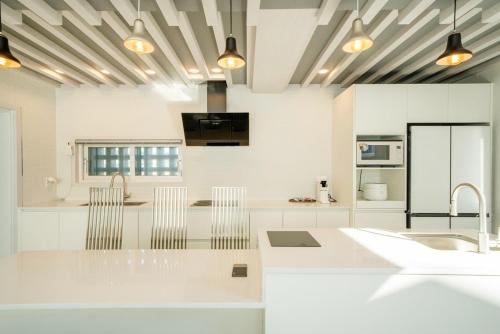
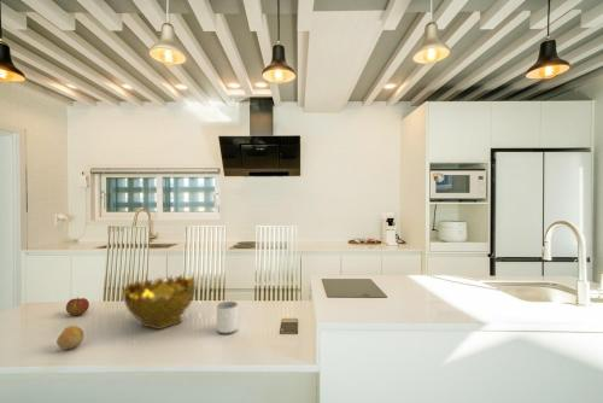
+ decorative bowl [122,274,197,331]
+ fruit [55,325,86,350]
+ apple [65,296,90,317]
+ mug [216,300,239,334]
